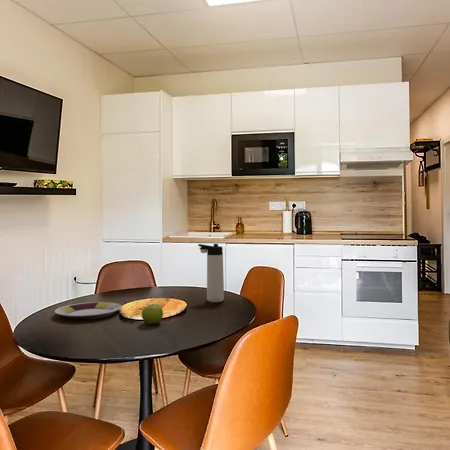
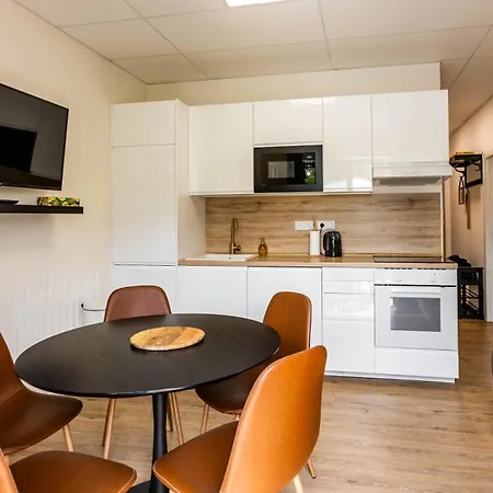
- thermos bottle [197,243,225,303]
- plate [54,301,123,320]
- fruit [141,303,164,325]
